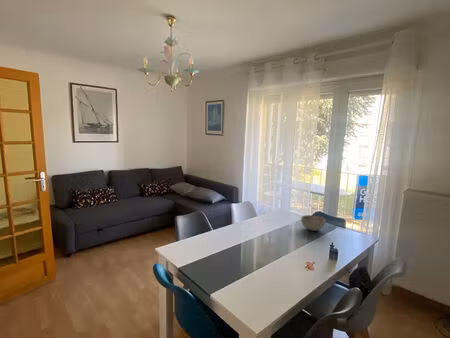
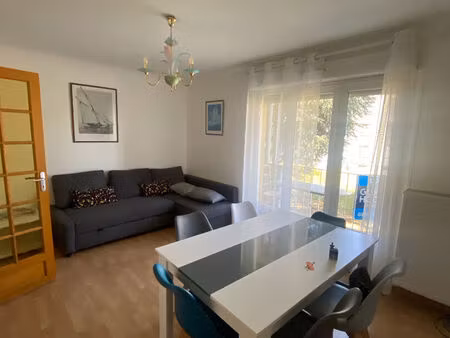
- bowl [300,214,327,232]
